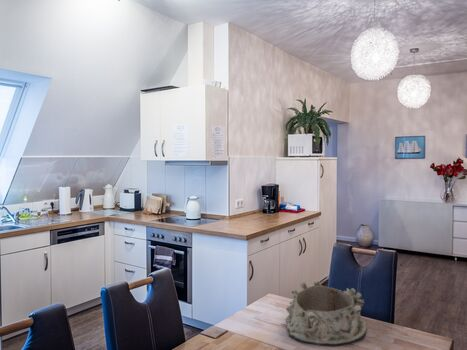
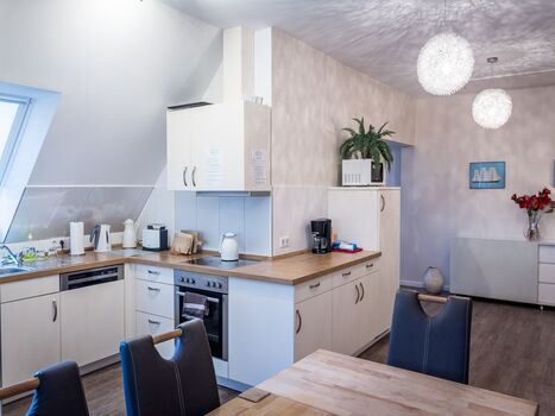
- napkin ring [285,280,368,348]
